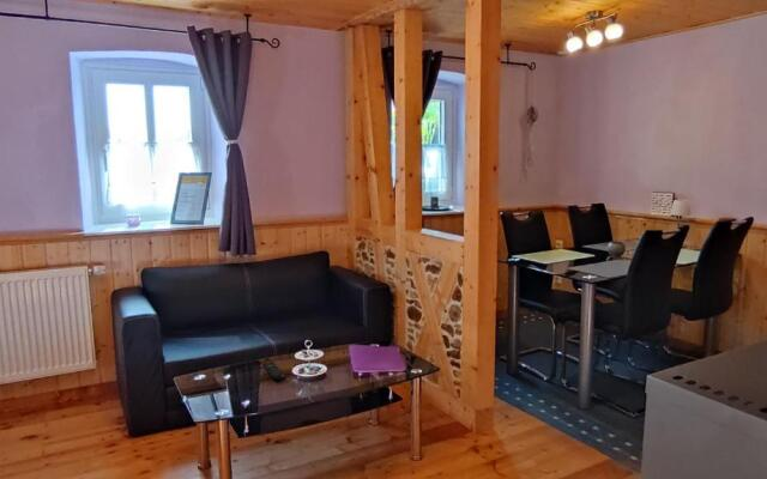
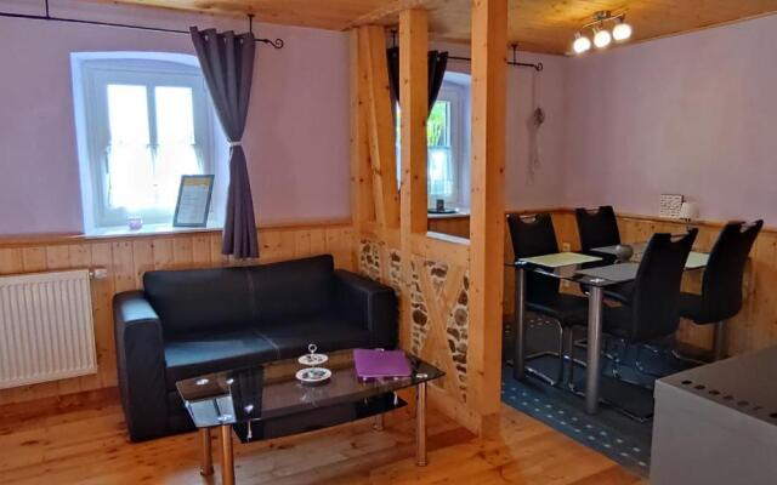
- remote control [261,360,286,382]
